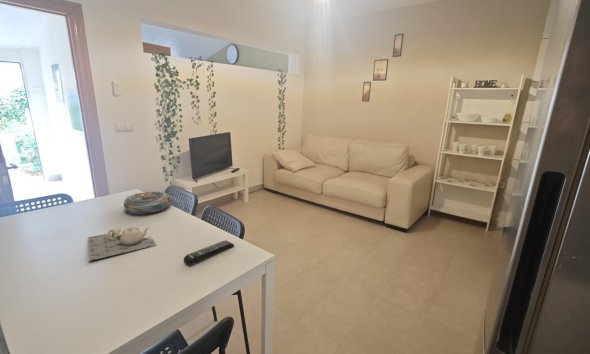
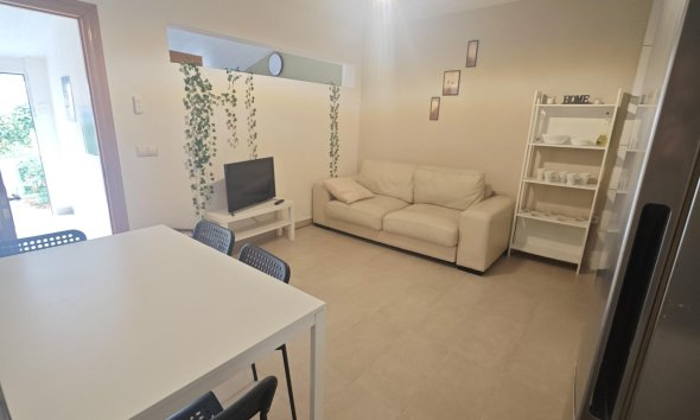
- decorative bowl [122,190,172,215]
- teapot [87,226,157,262]
- remote control [183,239,235,266]
